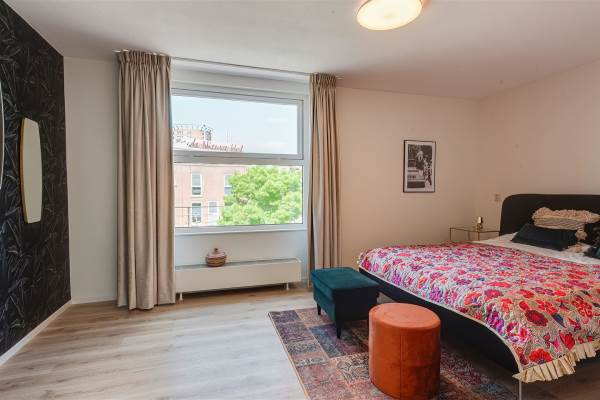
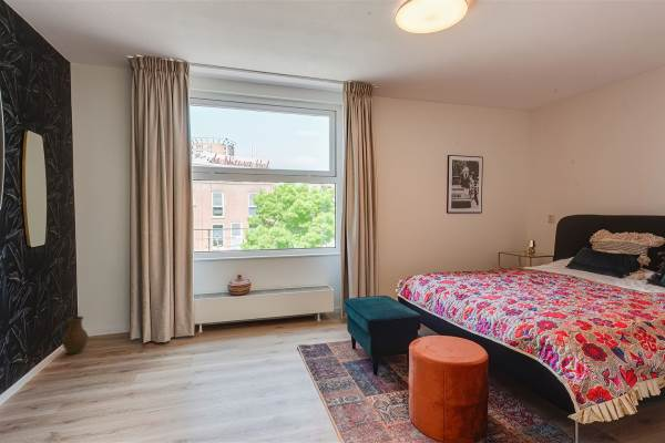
+ vase [61,316,90,356]
